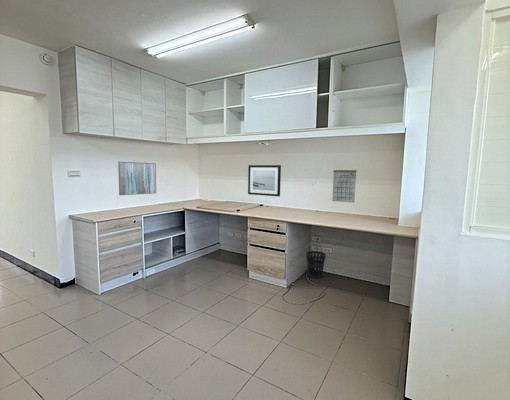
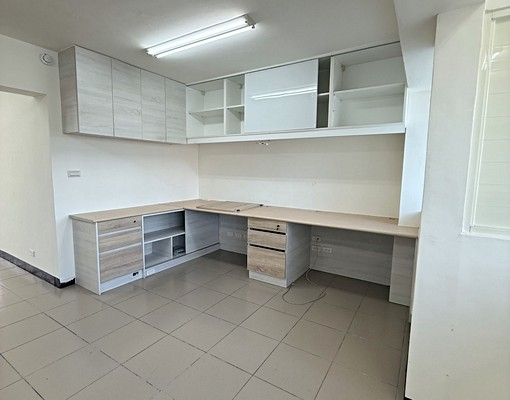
- wall art [247,164,282,197]
- calendar [331,163,358,204]
- wastebasket [305,250,327,279]
- wall art [117,161,157,196]
